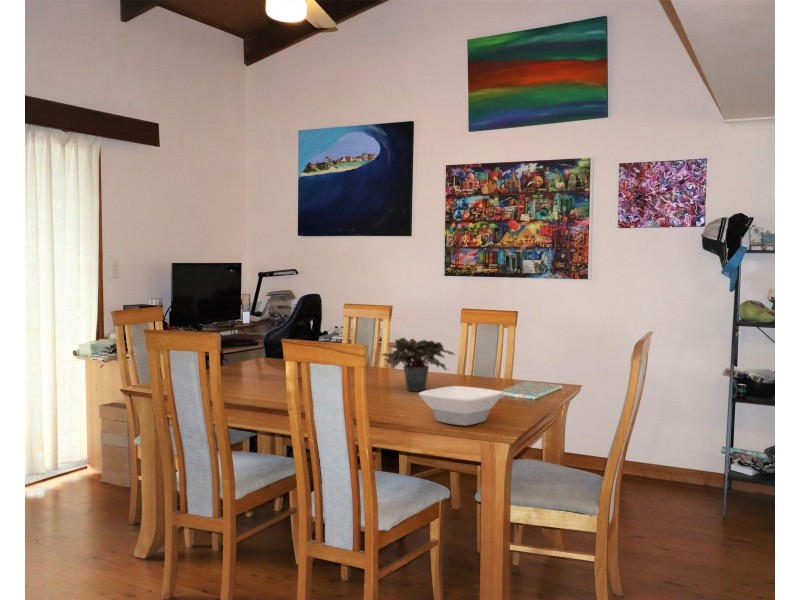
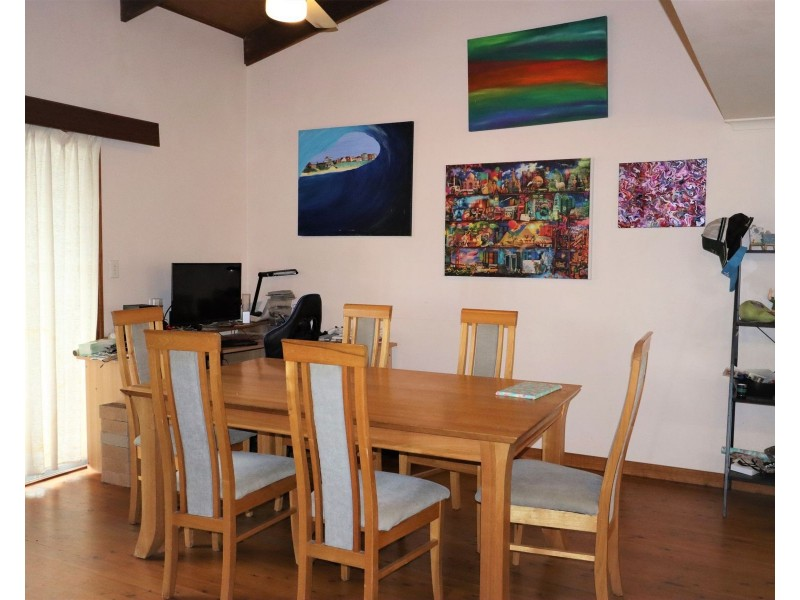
- bowl [418,385,505,427]
- potted plant [381,337,455,392]
